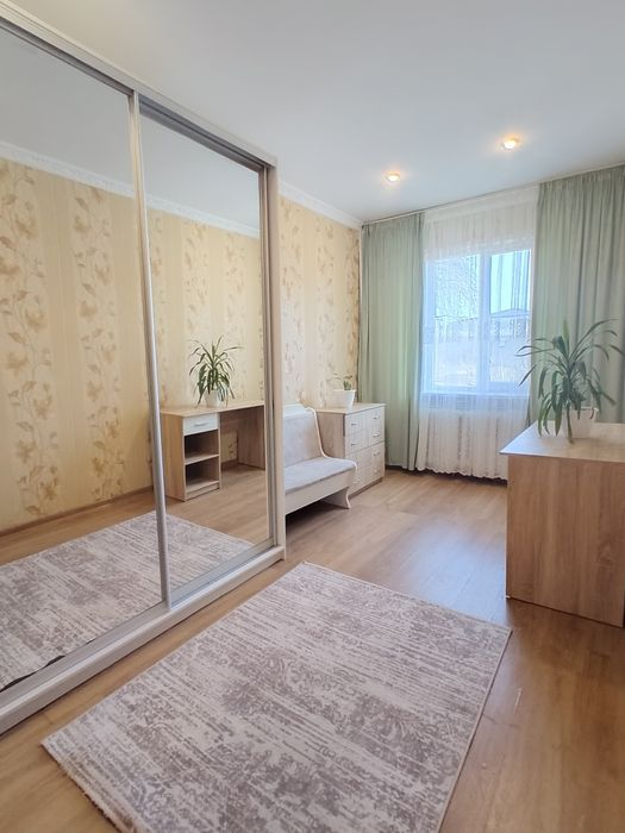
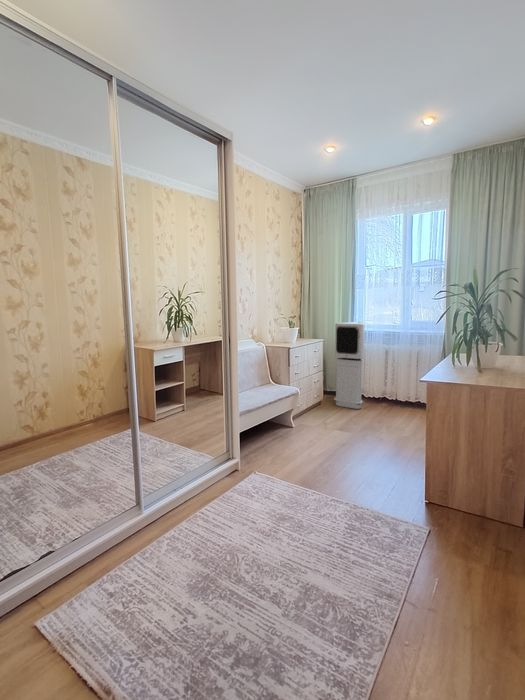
+ air purifier [333,321,366,410]
